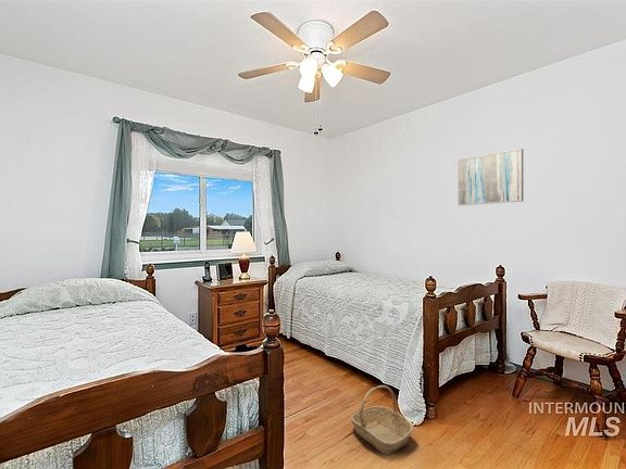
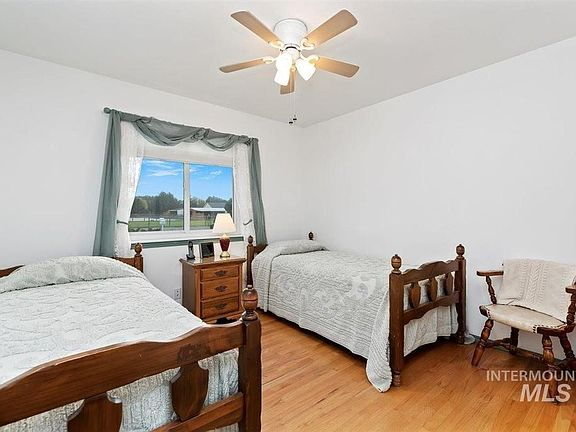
- basket [350,384,414,456]
- wall art [456,148,524,206]
